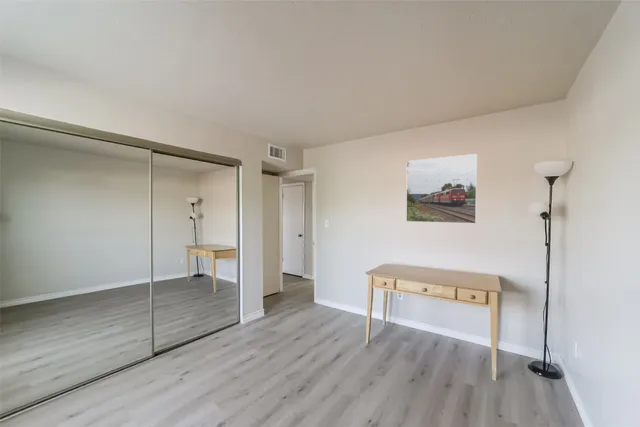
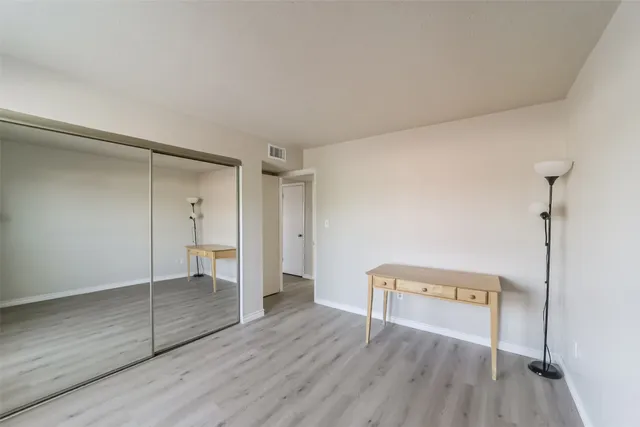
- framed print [405,153,478,225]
